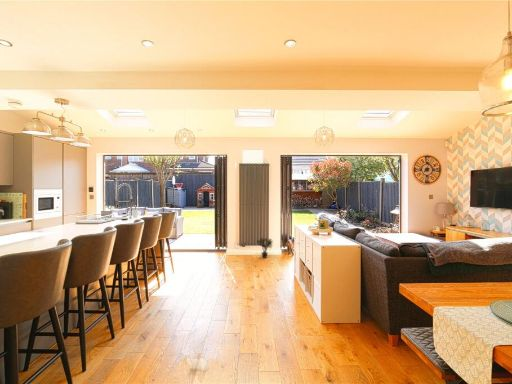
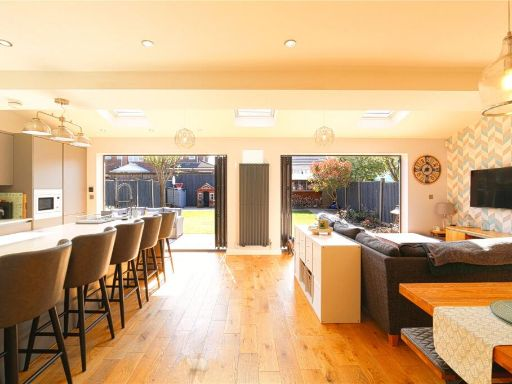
- potted plant [256,236,274,259]
